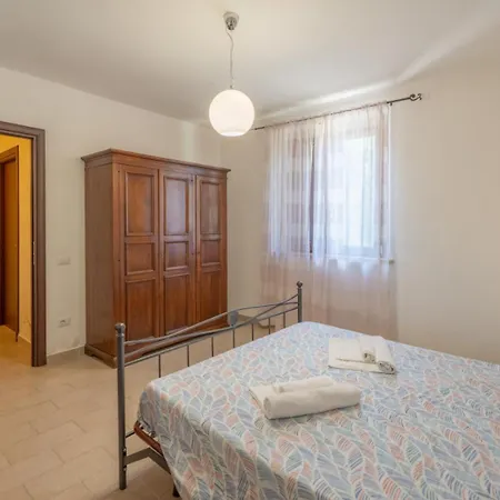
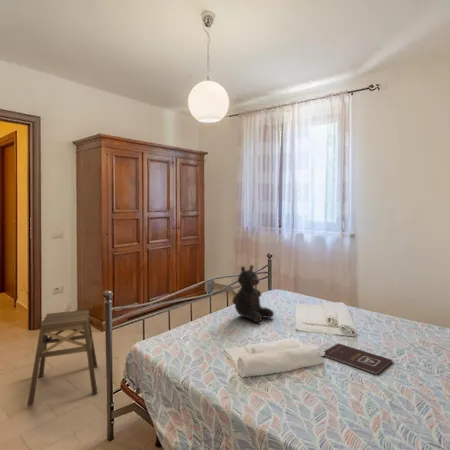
+ book [323,342,394,376]
+ teddy bear [231,264,275,324]
+ stool [26,309,98,407]
